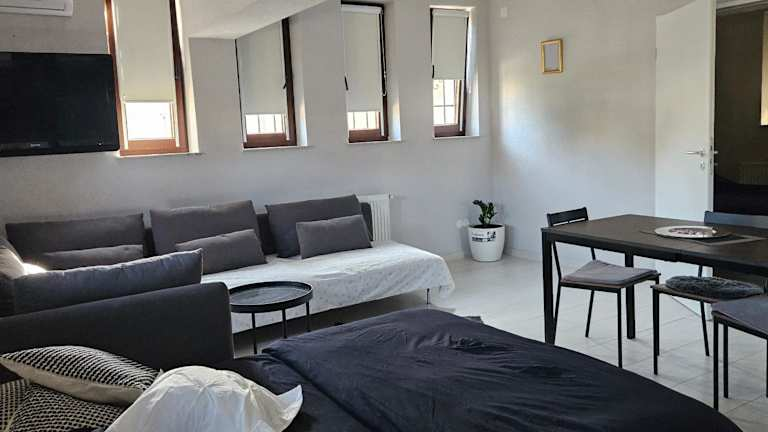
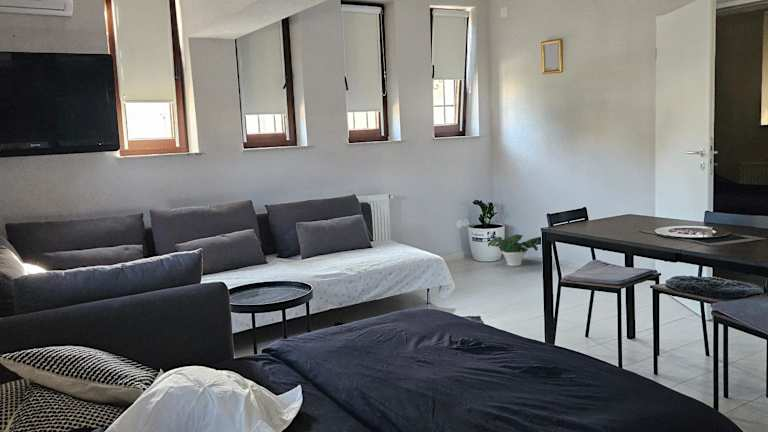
+ potted plant [487,233,542,267]
